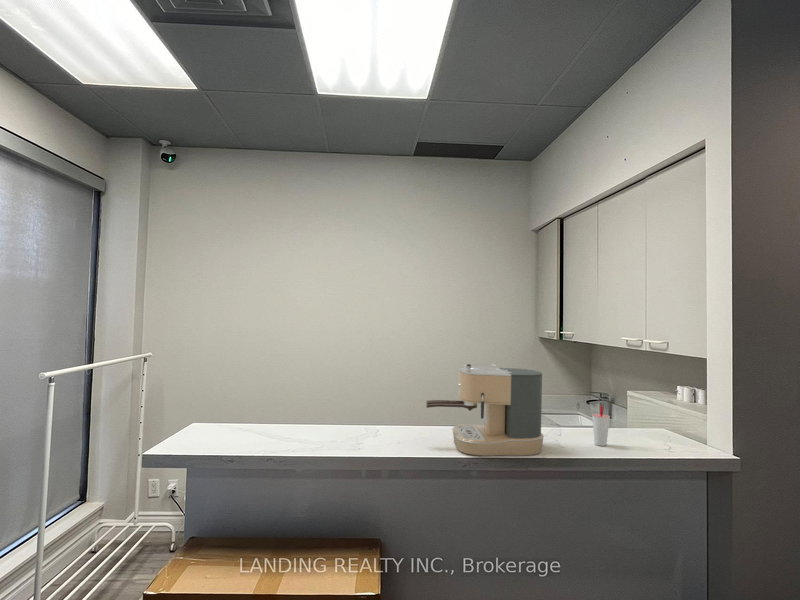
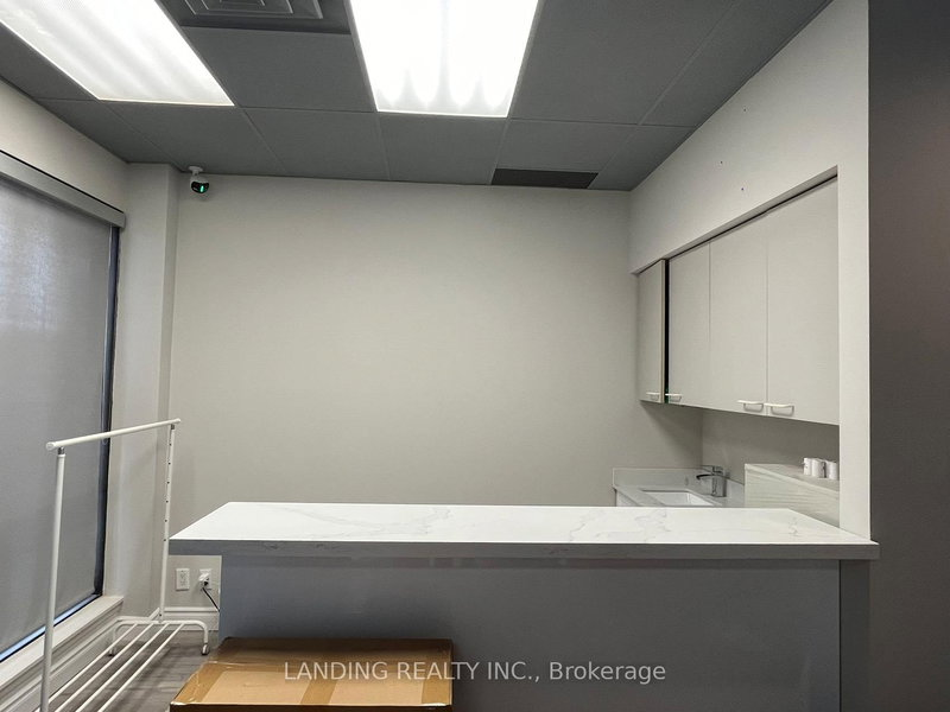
- cup [591,405,611,447]
- coffee maker [425,363,545,456]
